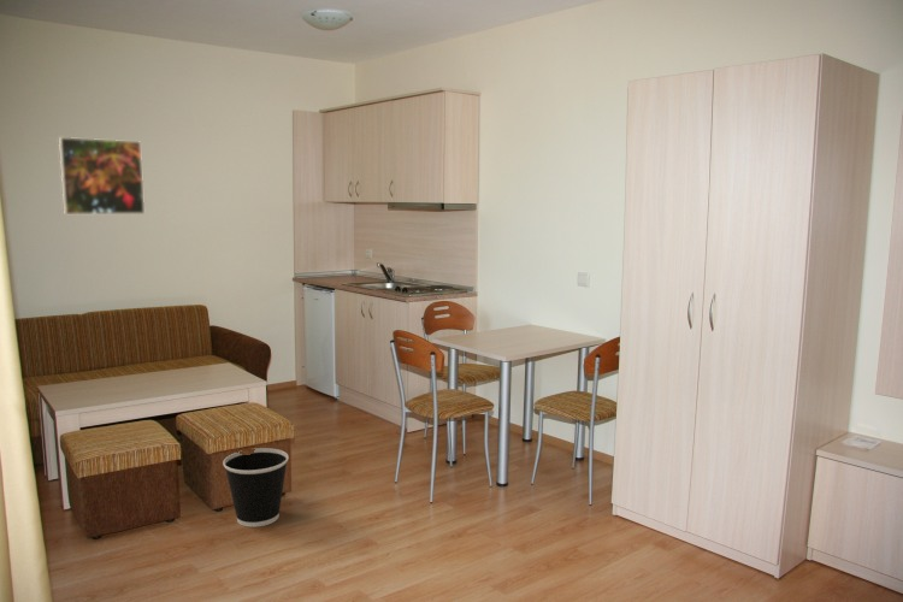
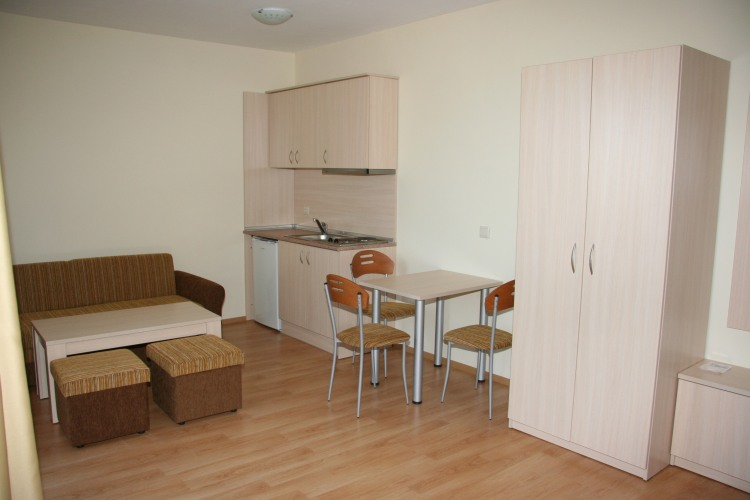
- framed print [58,136,146,216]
- wastebasket [222,447,289,529]
